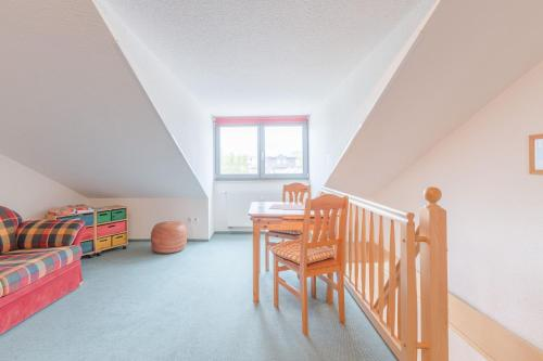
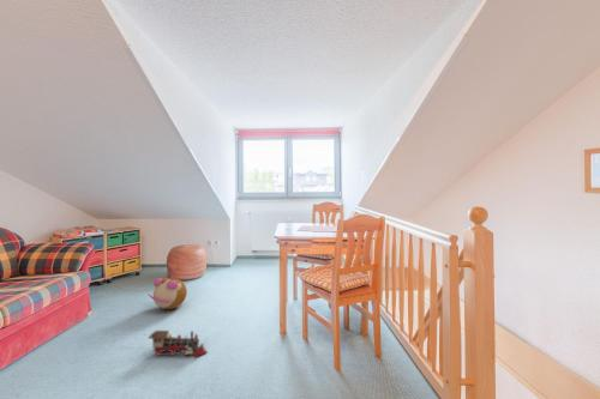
+ plush toy [148,276,188,310]
+ toy train [146,330,209,358]
